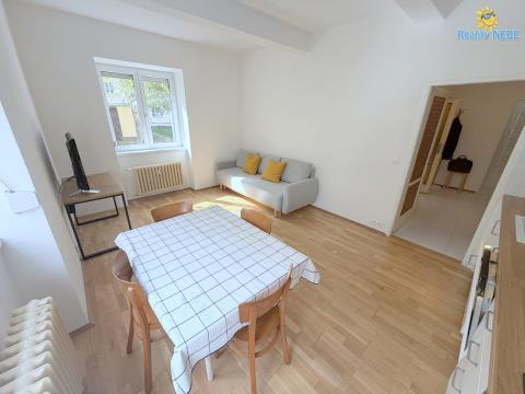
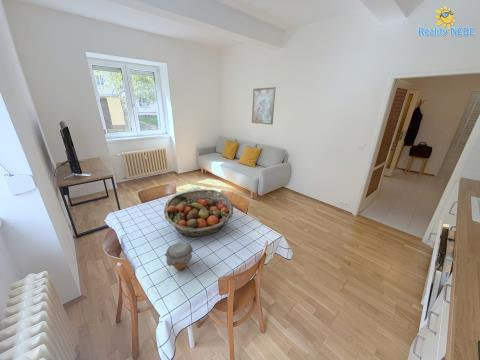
+ fruit basket [163,188,234,238]
+ jar [164,240,194,271]
+ wall art [251,86,276,126]
